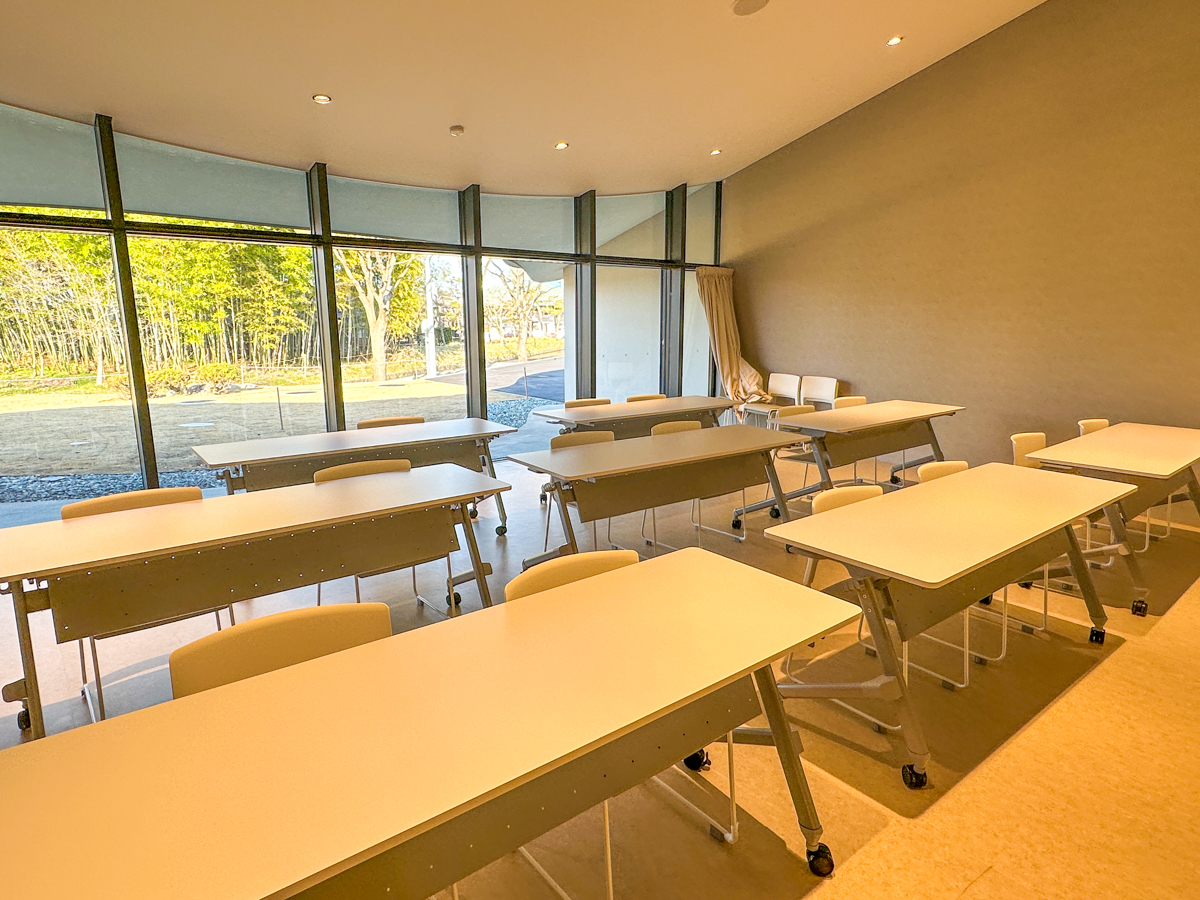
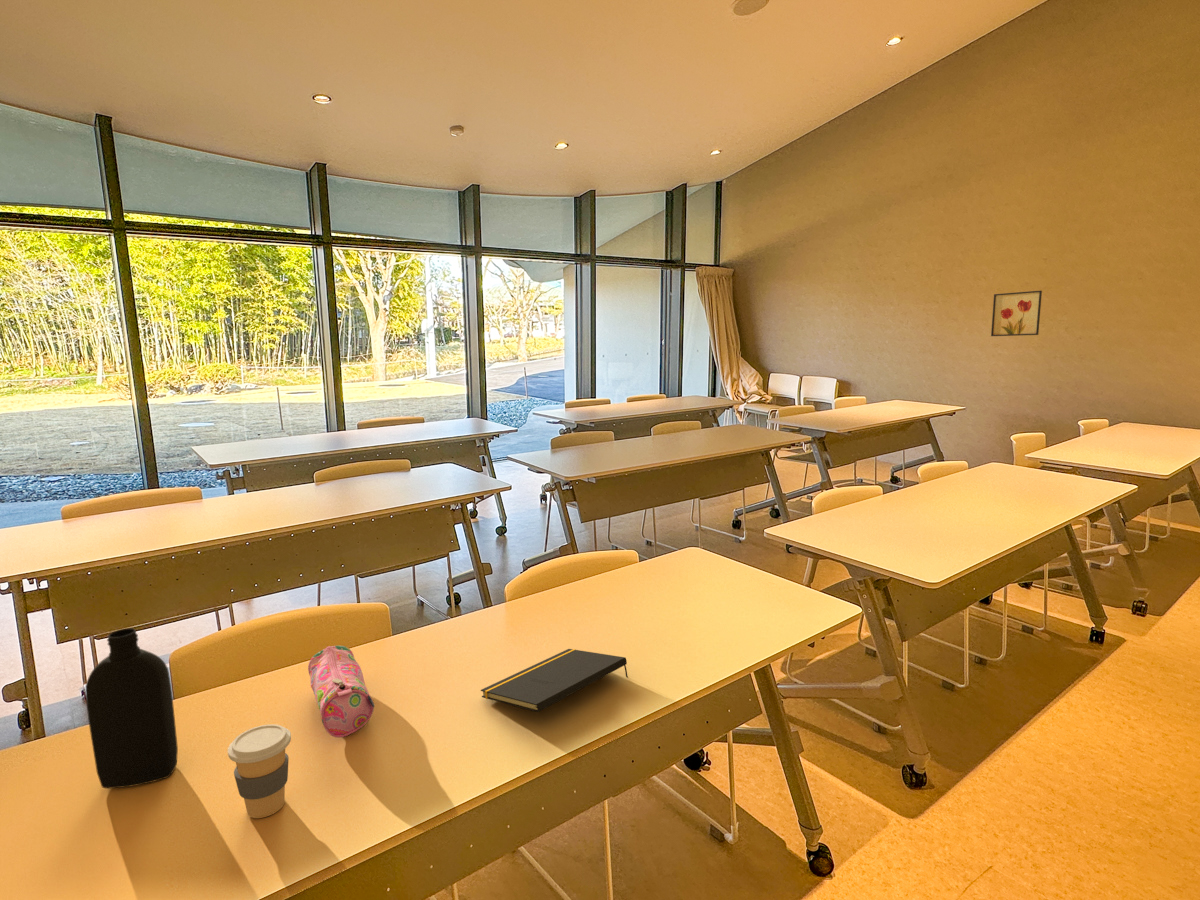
+ notepad [480,648,629,713]
+ pencil case [307,645,375,738]
+ wall art [990,290,1043,337]
+ bottle [84,627,179,789]
+ coffee cup [227,723,292,819]
